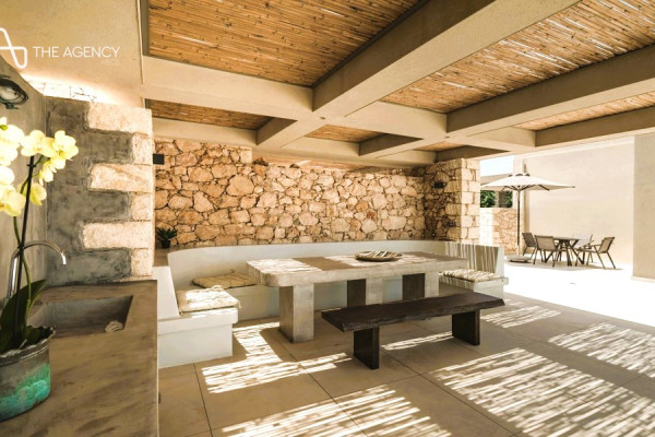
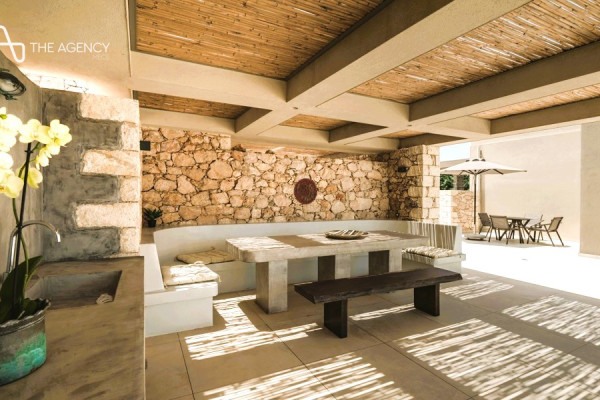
+ decorative platter [293,177,319,206]
